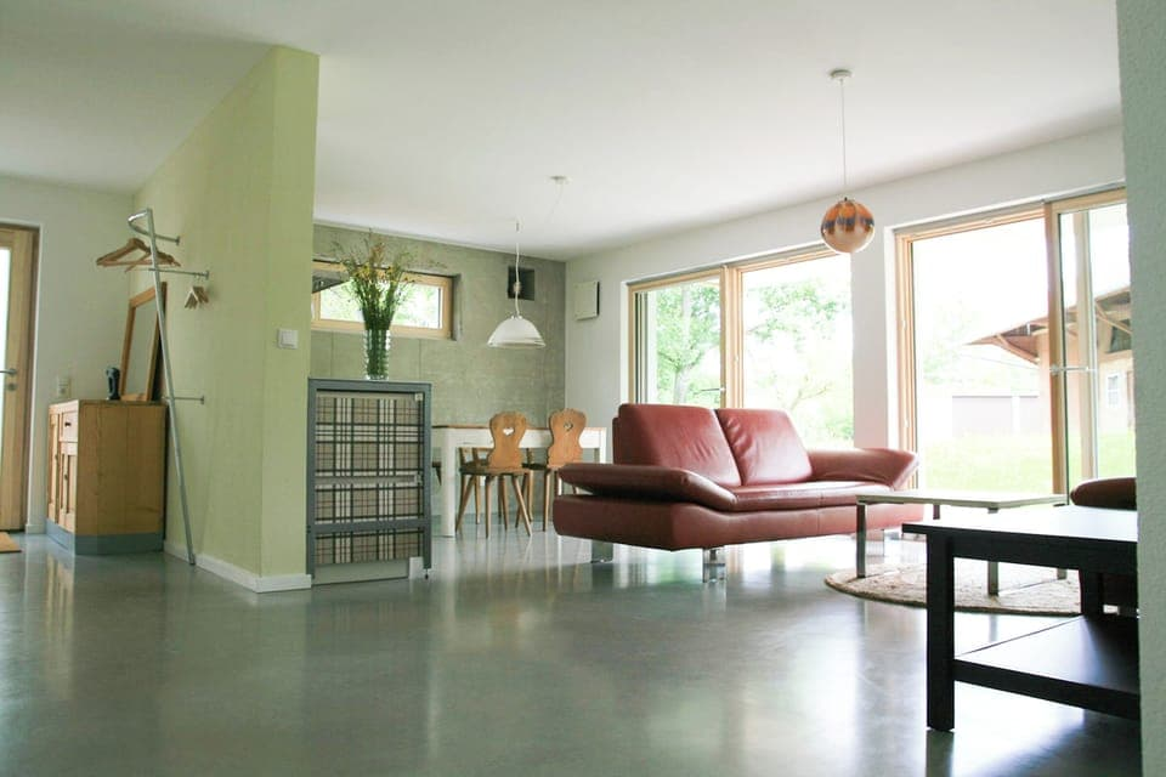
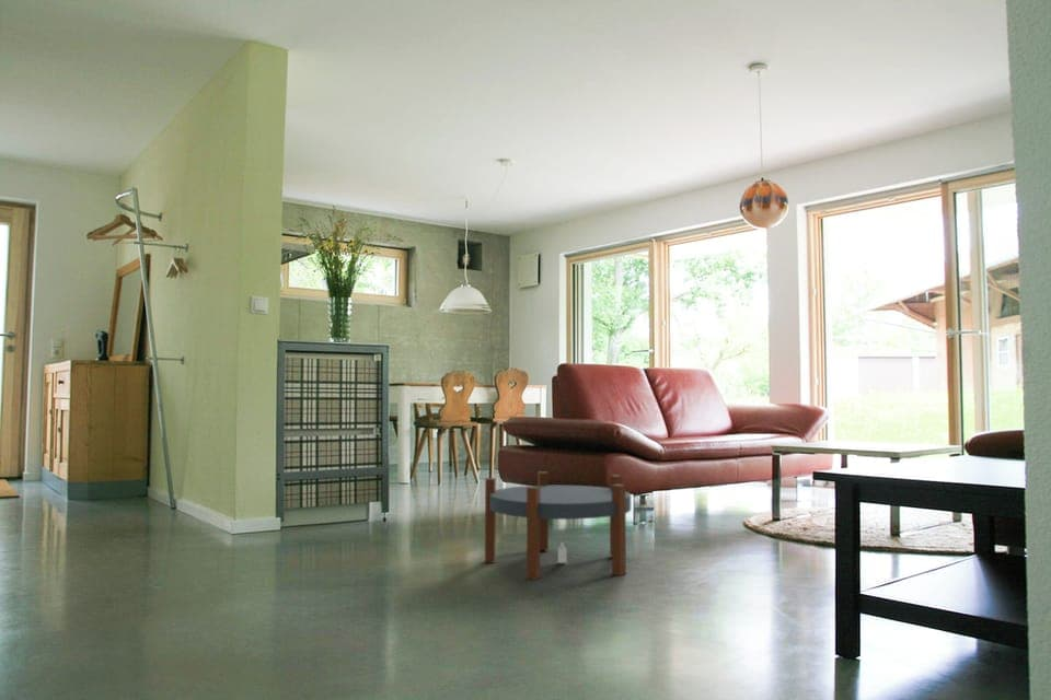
+ side table [484,470,632,581]
